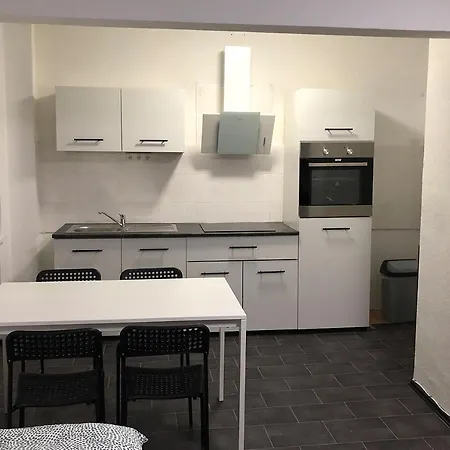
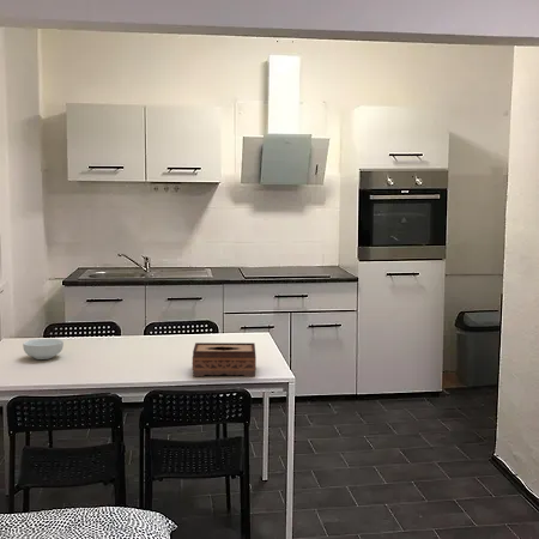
+ tissue box [192,341,258,377]
+ cereal bowl [22,337,65,361]
